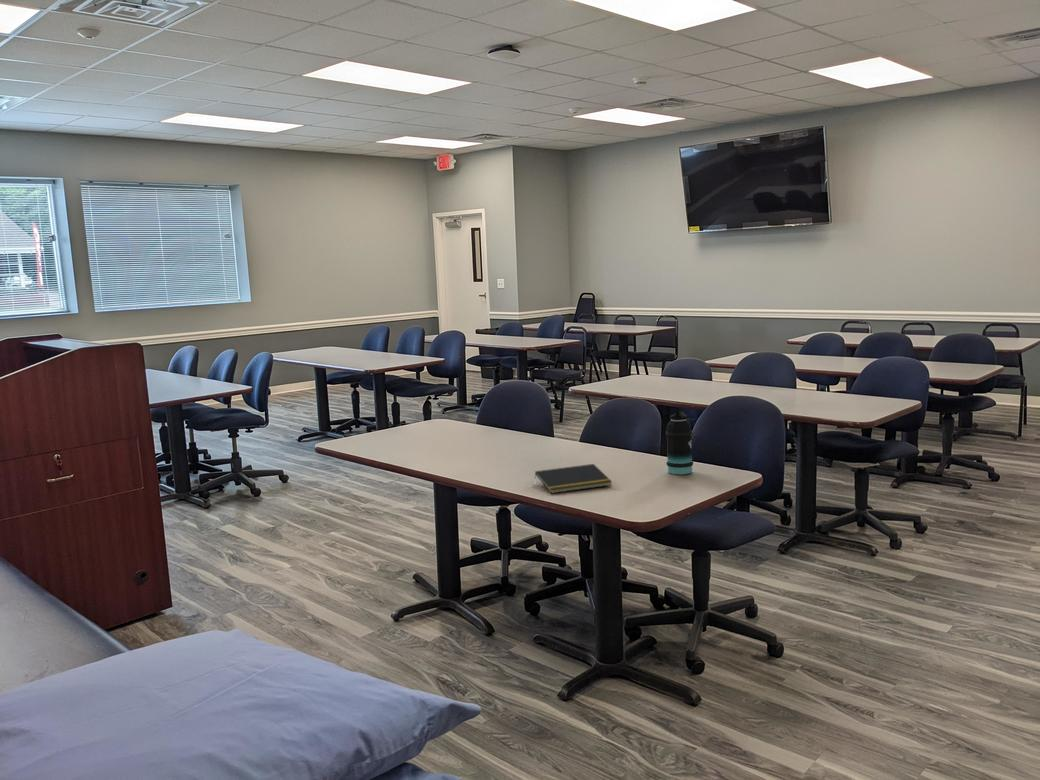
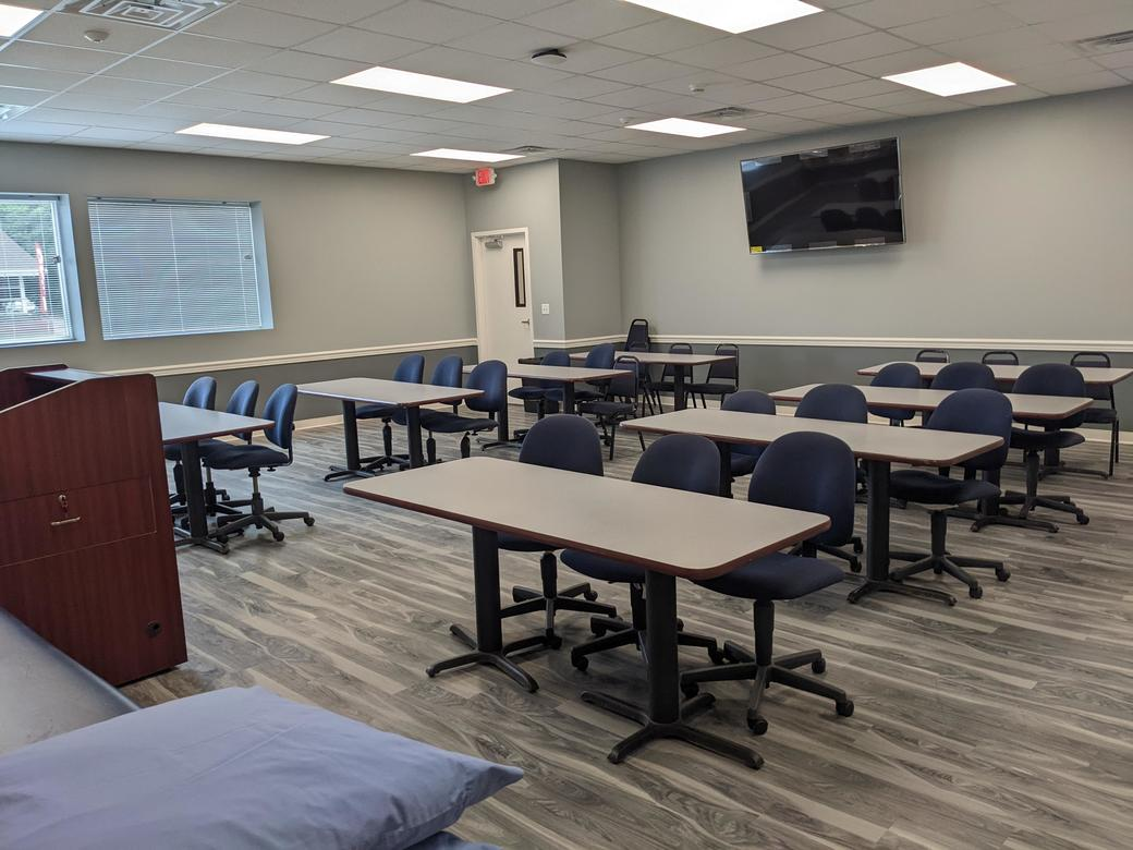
- notepad [534,463,613,494]
- bottle [665,406,694,476]
